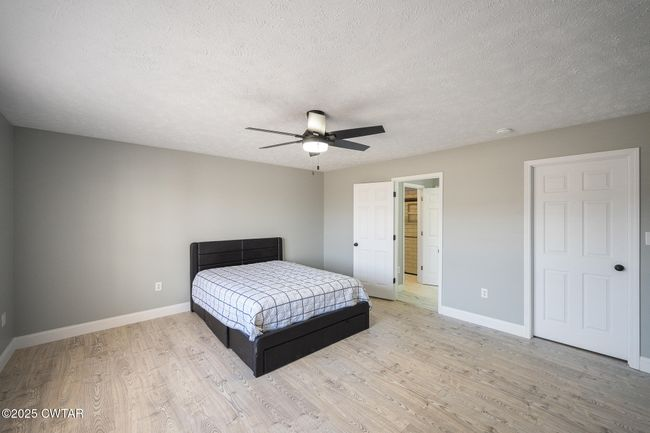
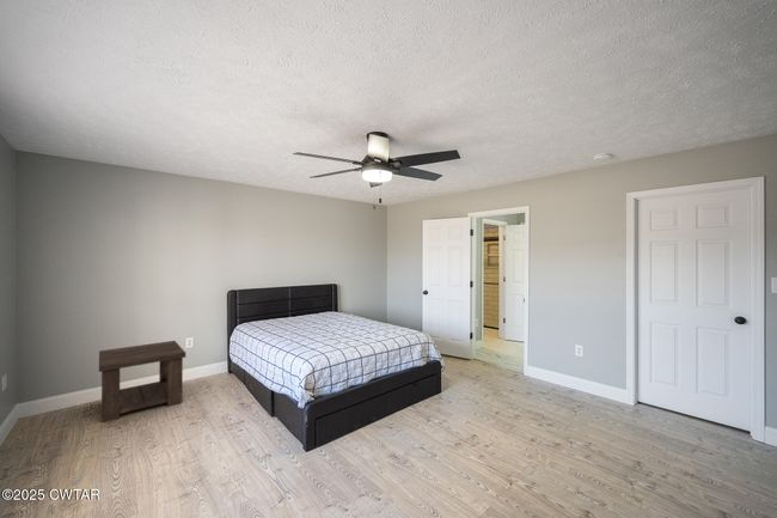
+ side table [98,340,186,423]
